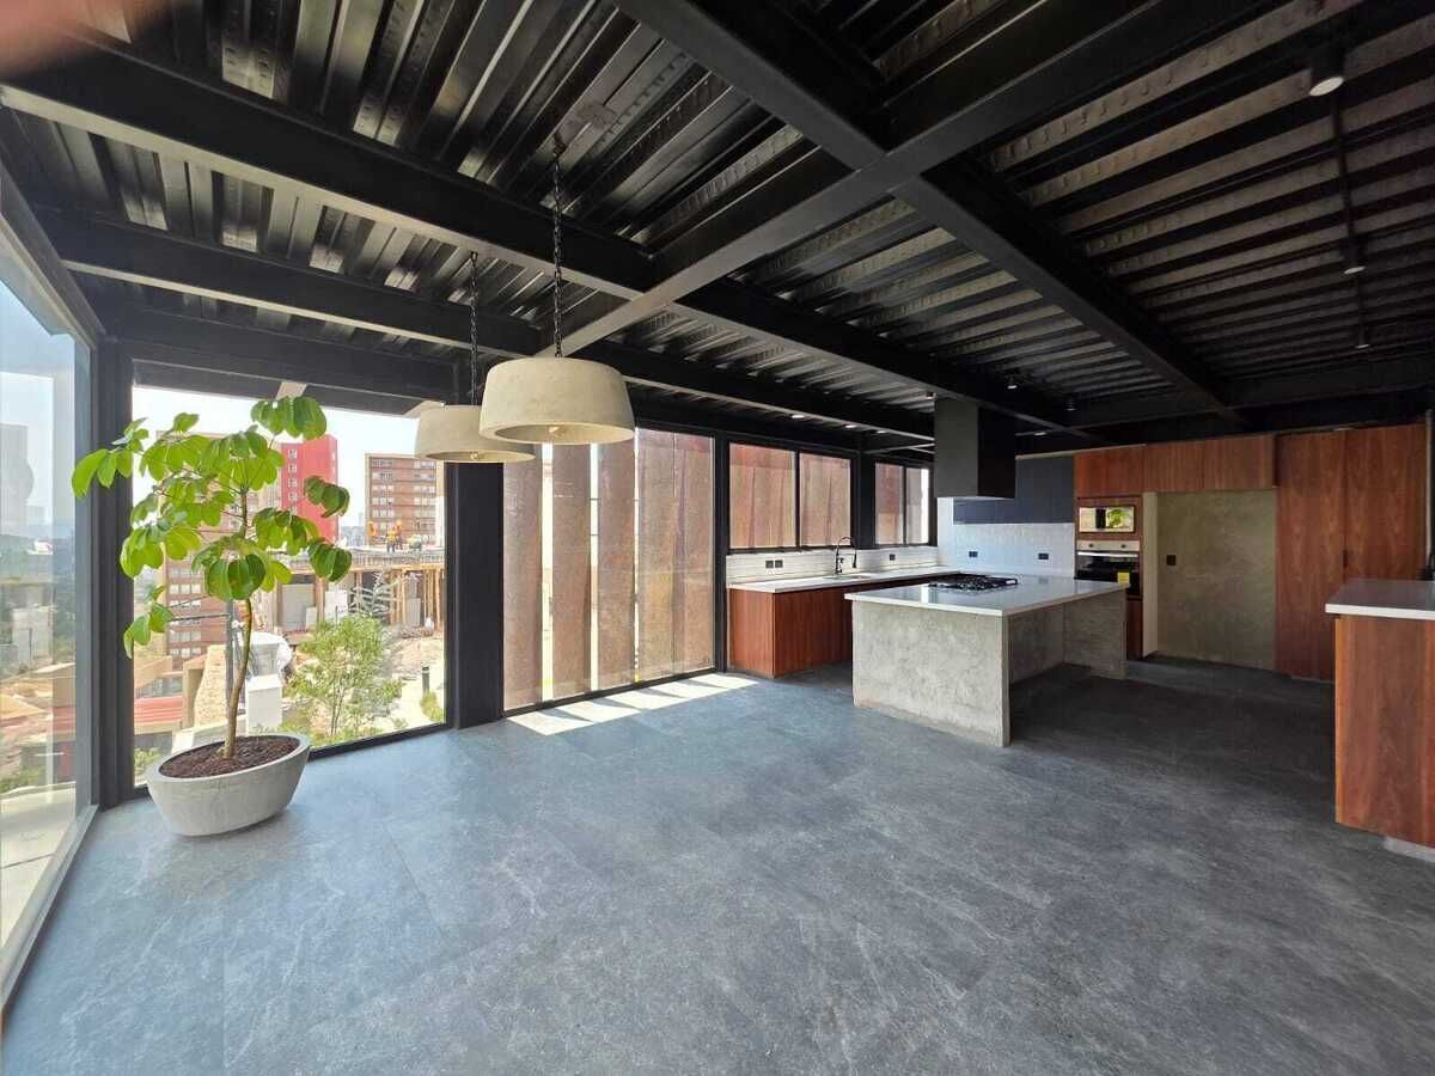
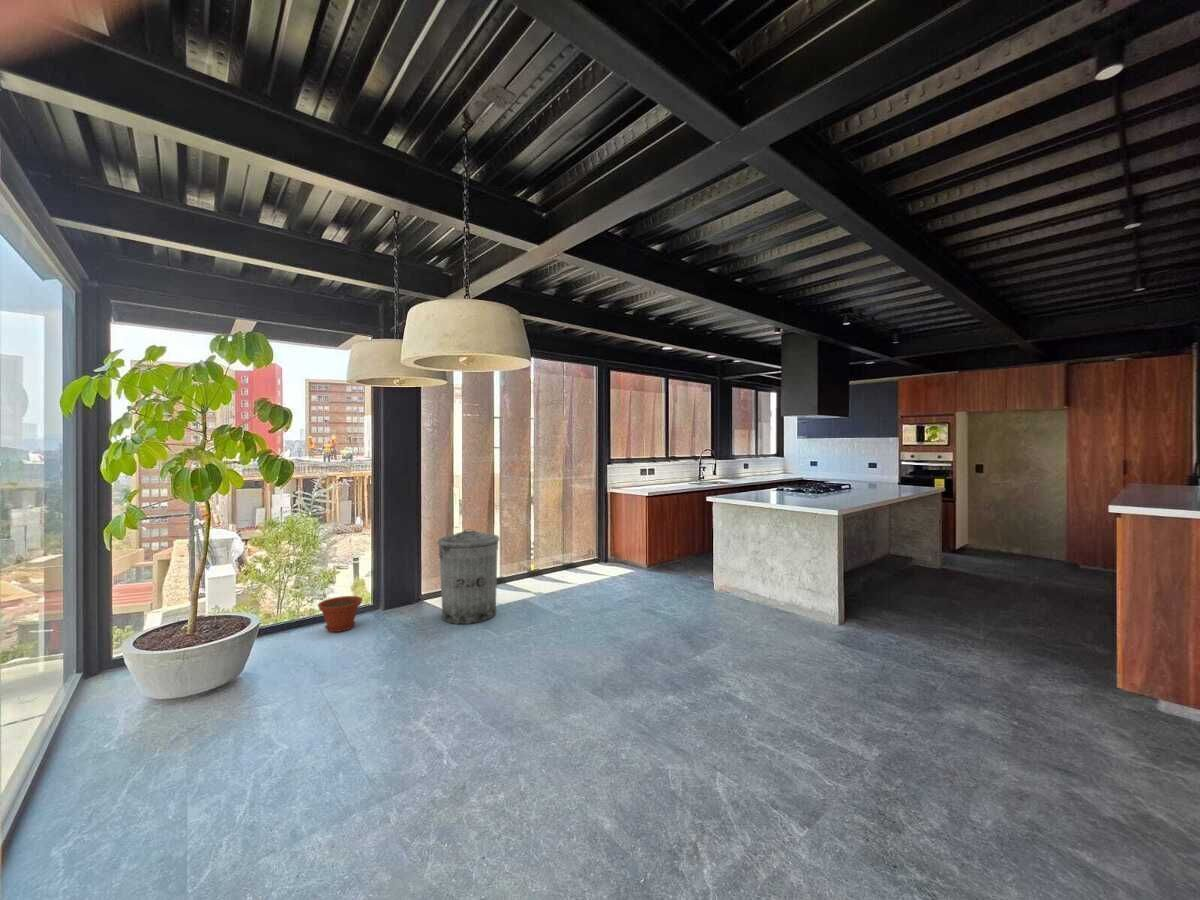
+ plant pot [317,595,363,633]
+ trash can [436,528,500,625]
